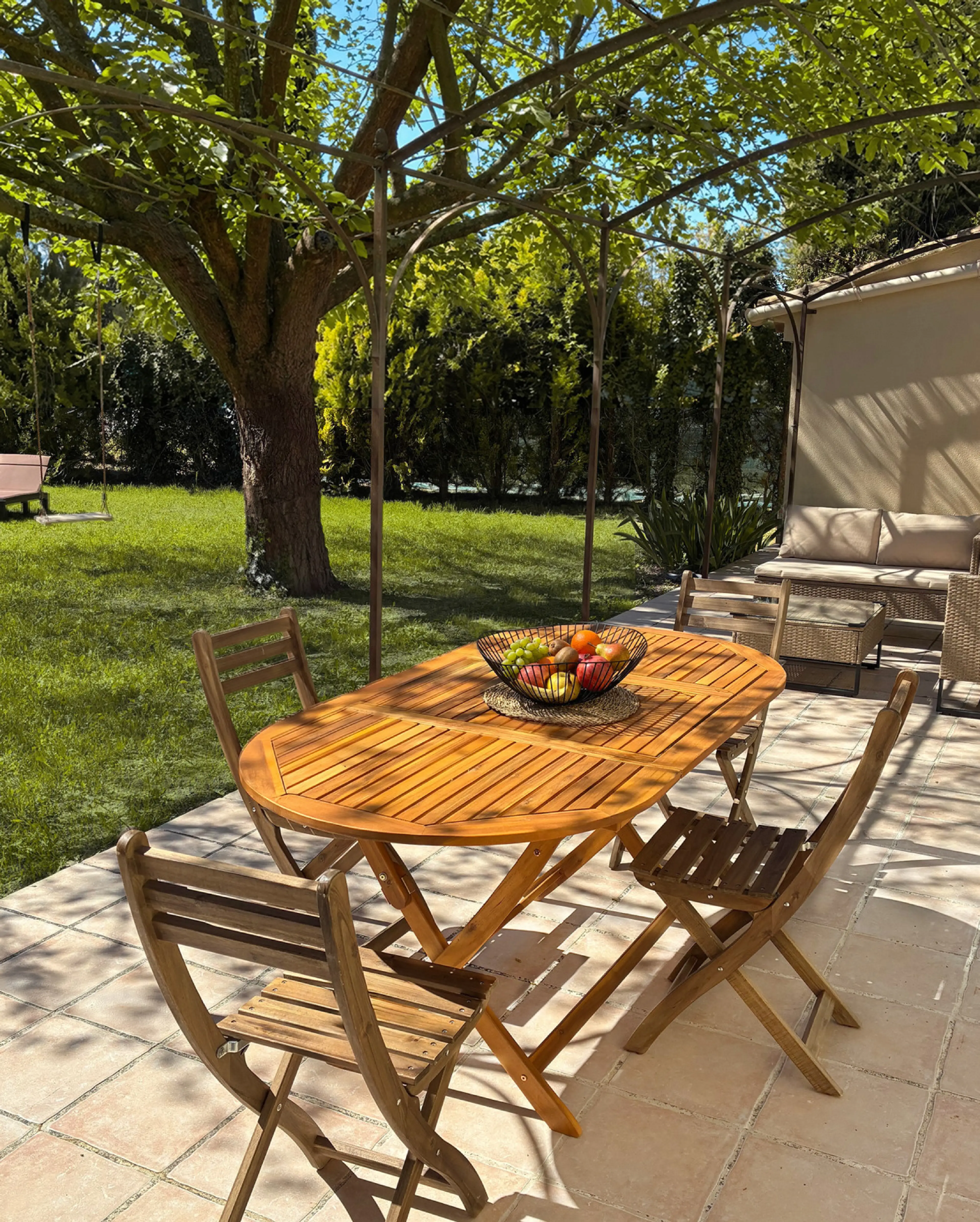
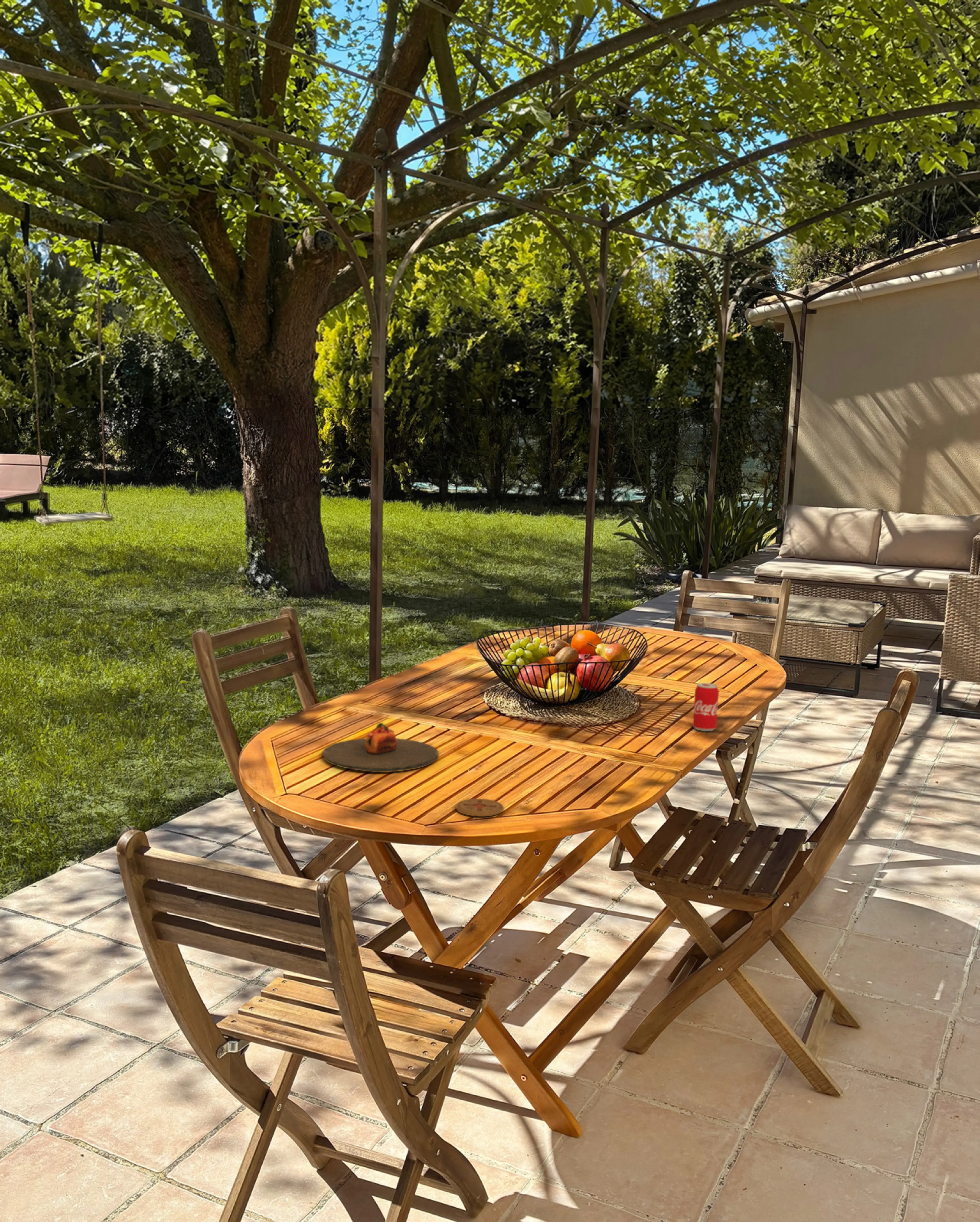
+ coaster [456,798,504,817]
+ beverage can [692,683,719,732]
+ plate [322,722,439,772]
